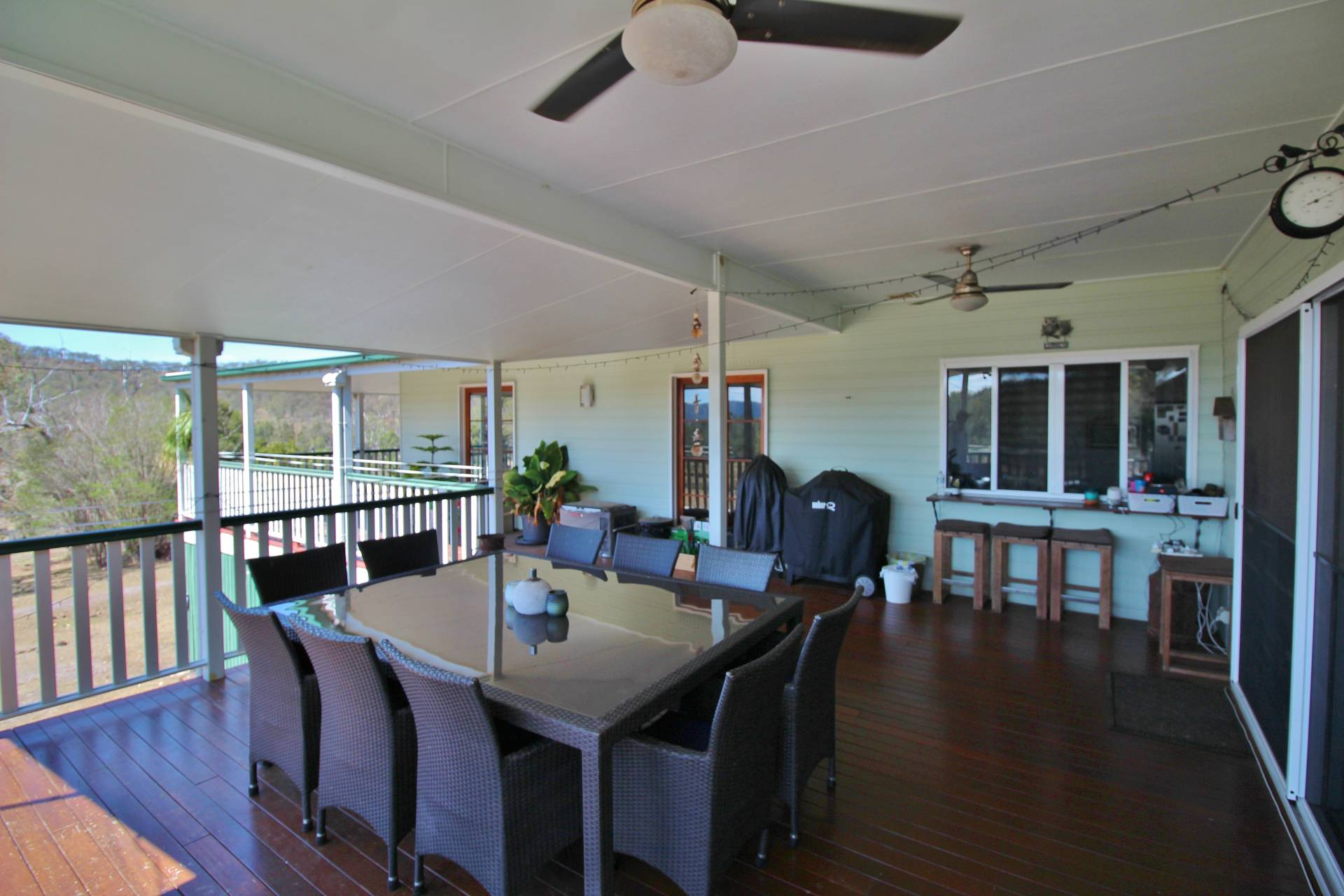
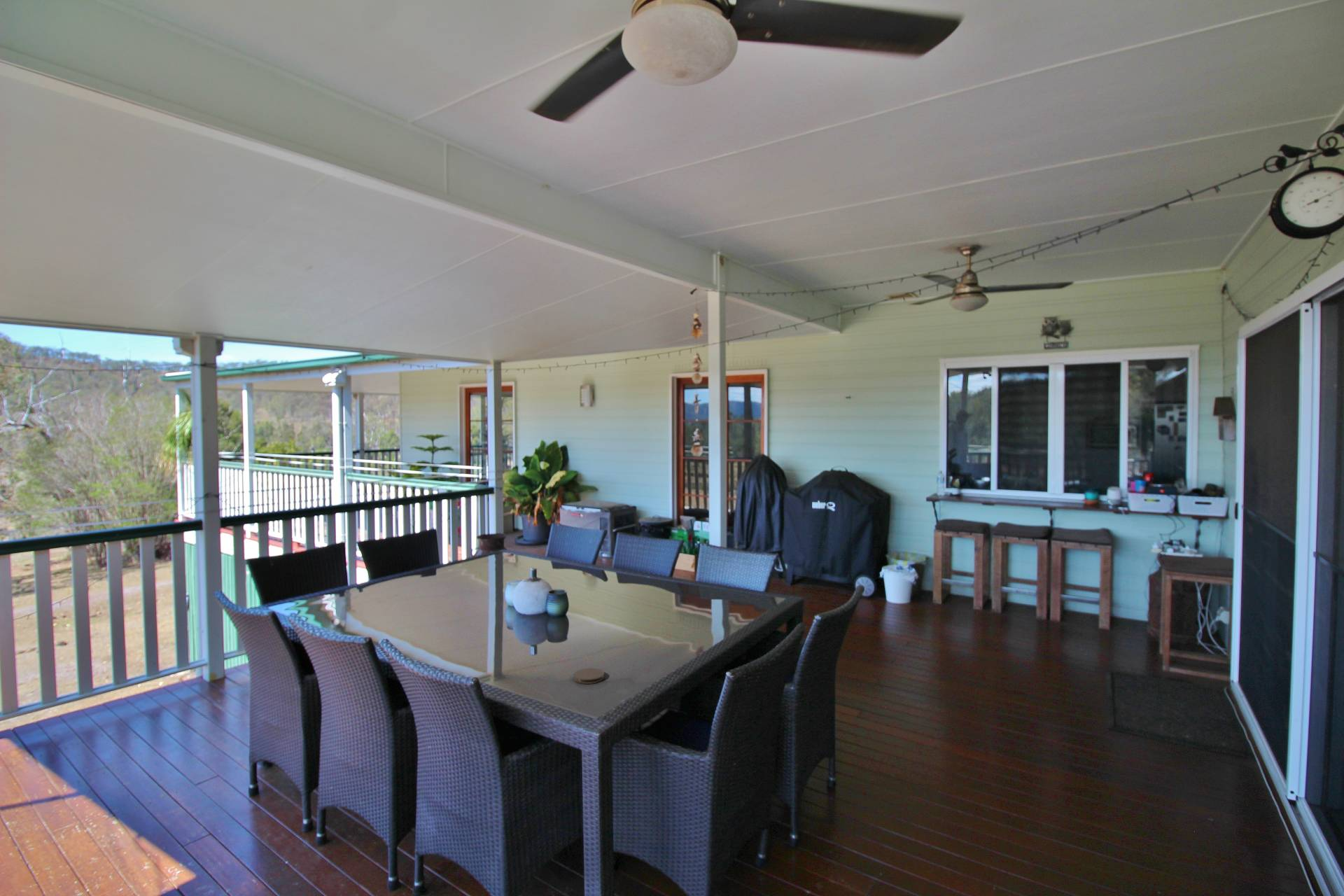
+ coaster [573,667,605,685]
